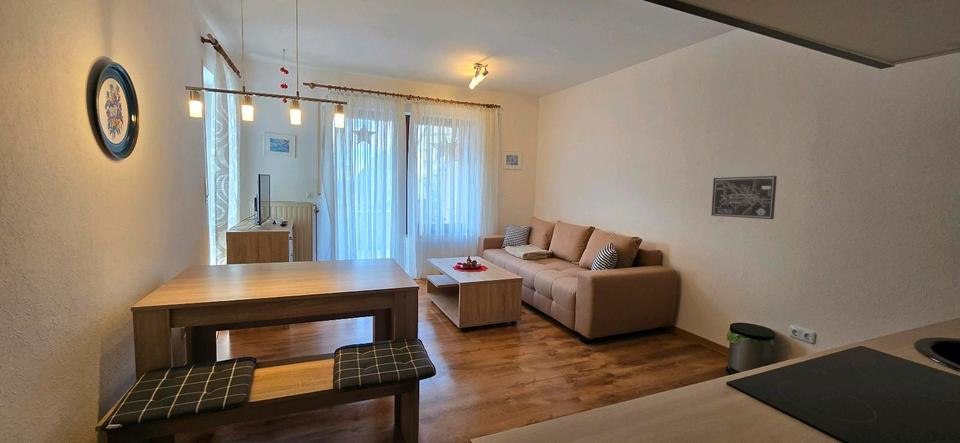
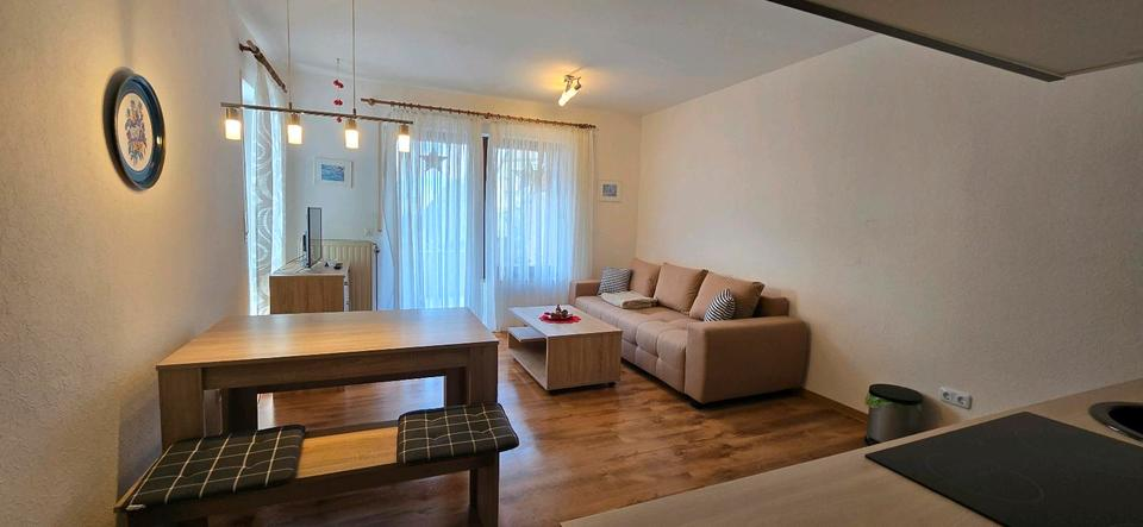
- wall art [710,175,778,220]
